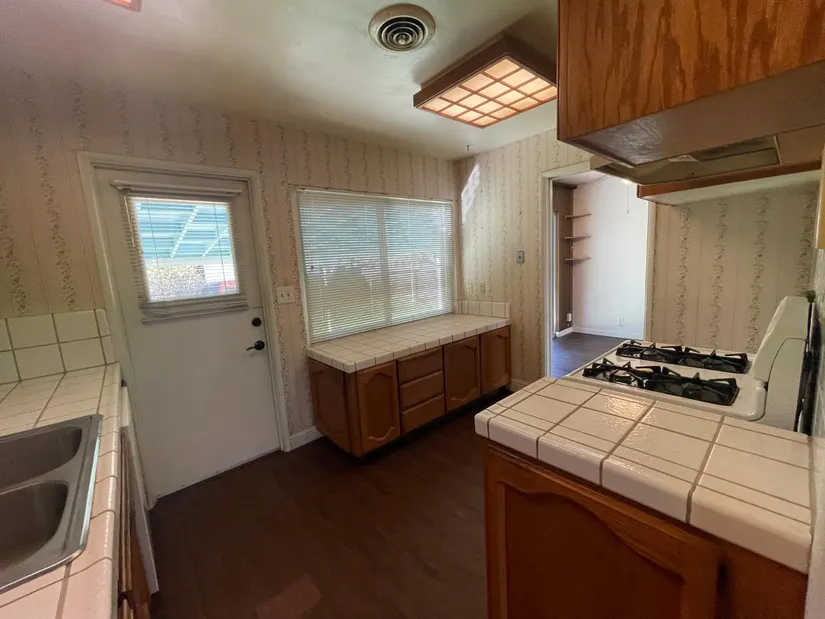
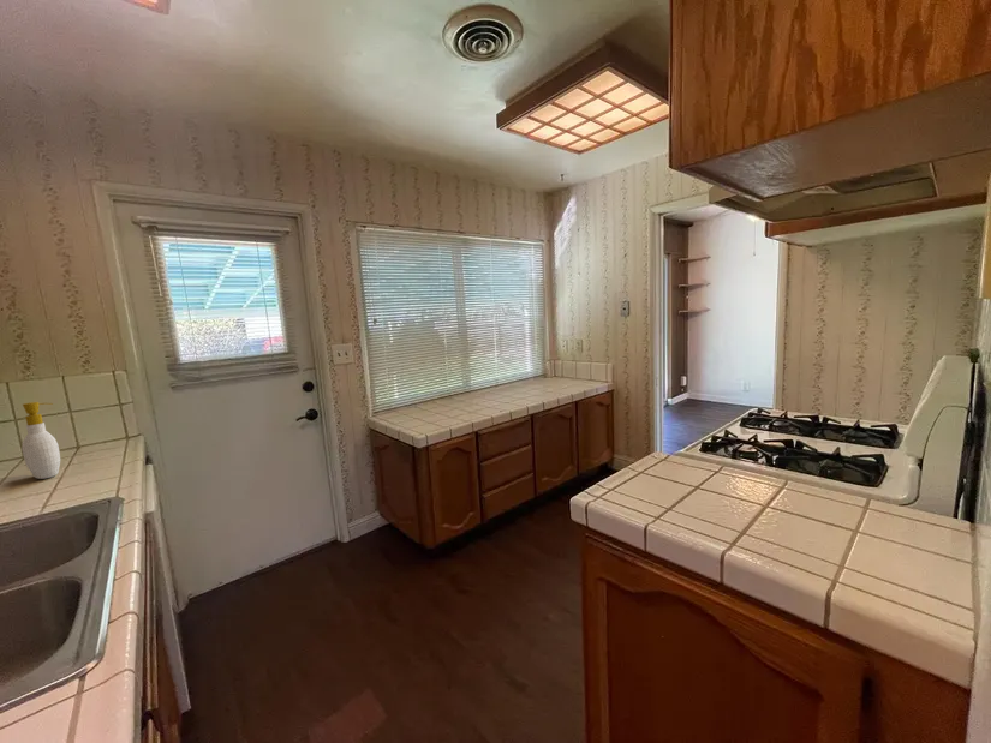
+ soap bottle [20,401,61,480]
